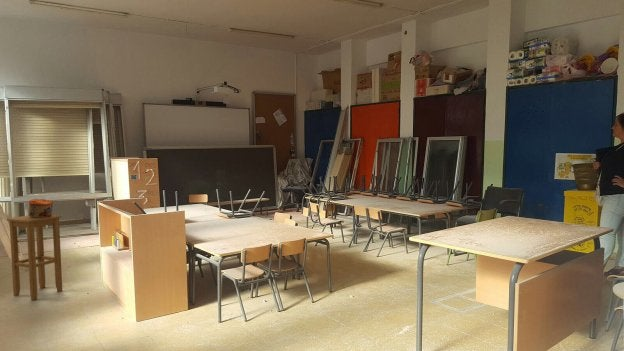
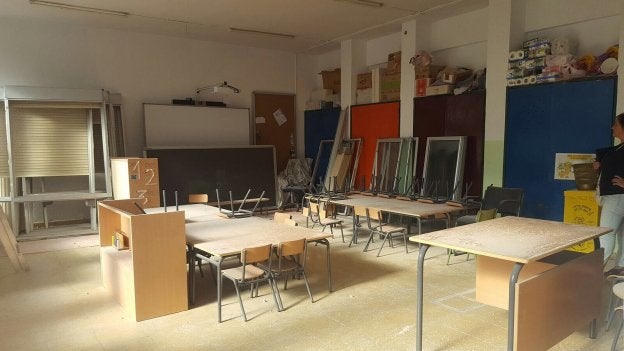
- can [27,198,54,218]
- stool [6,214,63,301]
